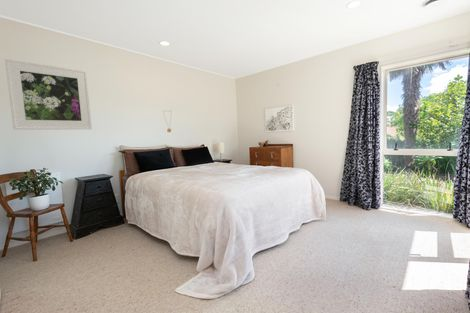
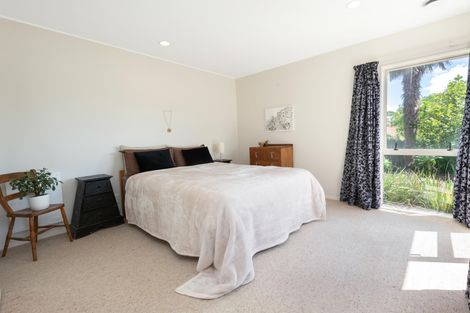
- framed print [4,57,93,131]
